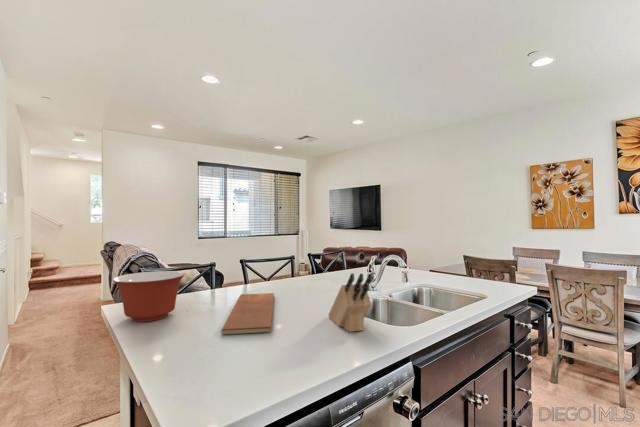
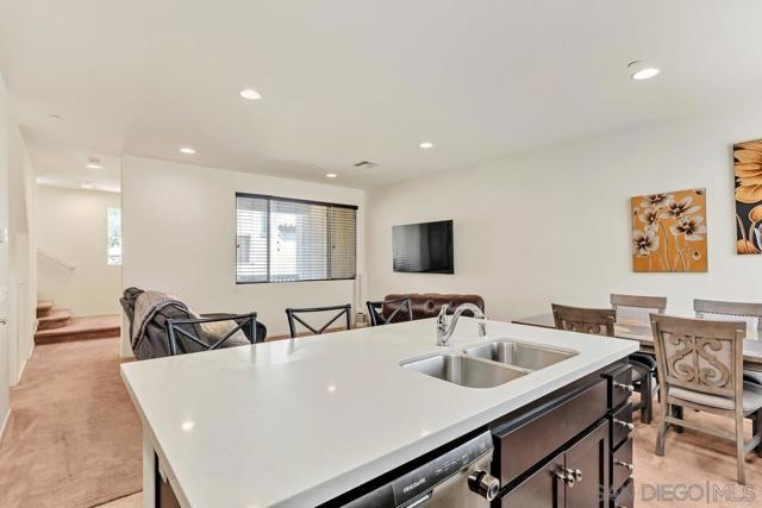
- mixing bowl [112,270,186,323]
- chopping board [219,292,275,335]
- knife block [327,272,374,333]
